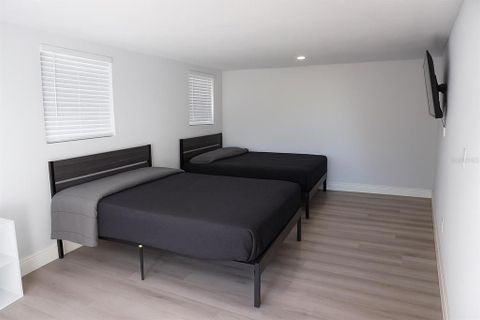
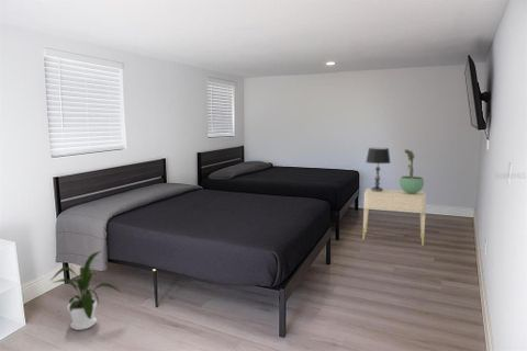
+ potted plant [399,148,425,194]
+ table lamp [365,147,392,192]
+ nightstand [362,188,427,247]
+ house plant [51,250,123,331]
